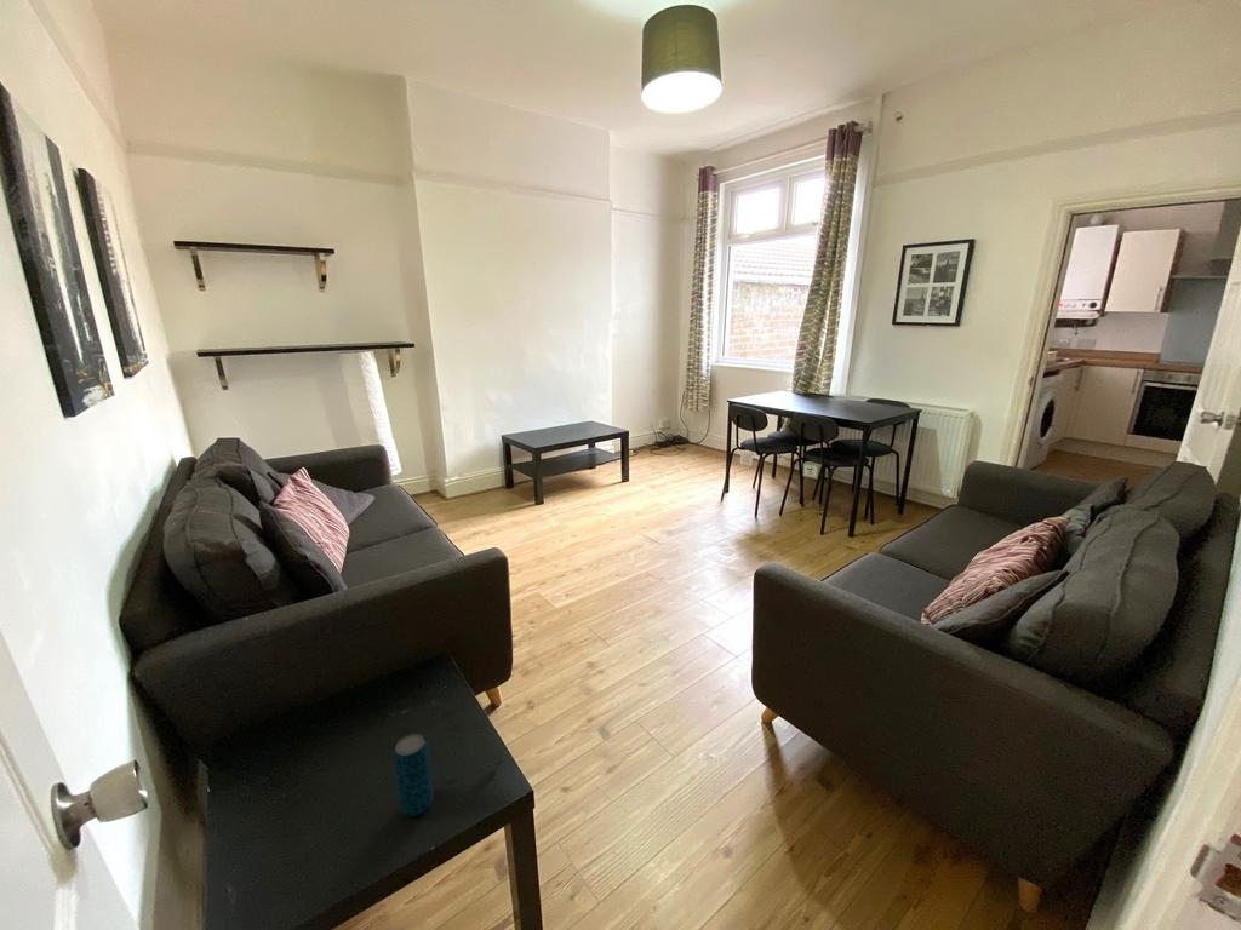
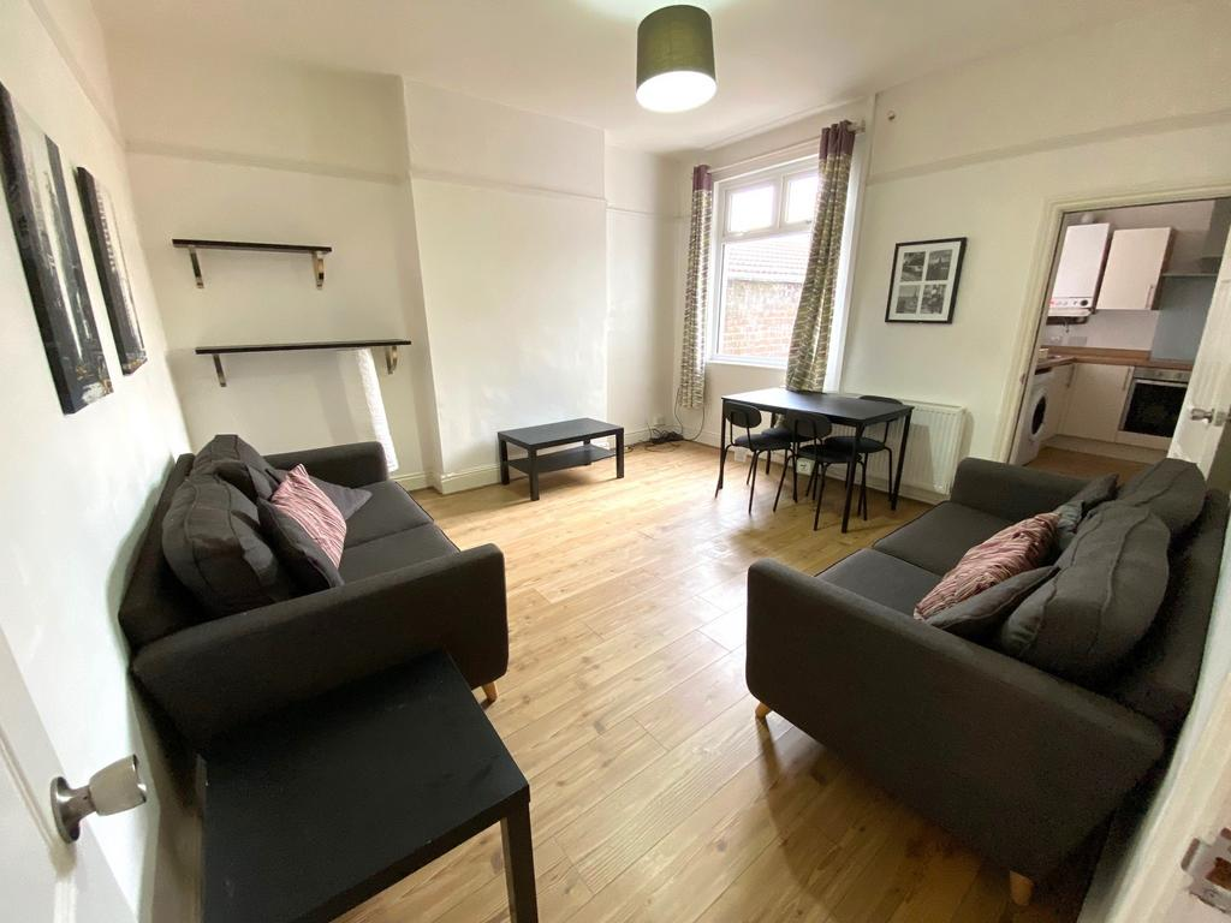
- beverage can [393,733,434,817]
